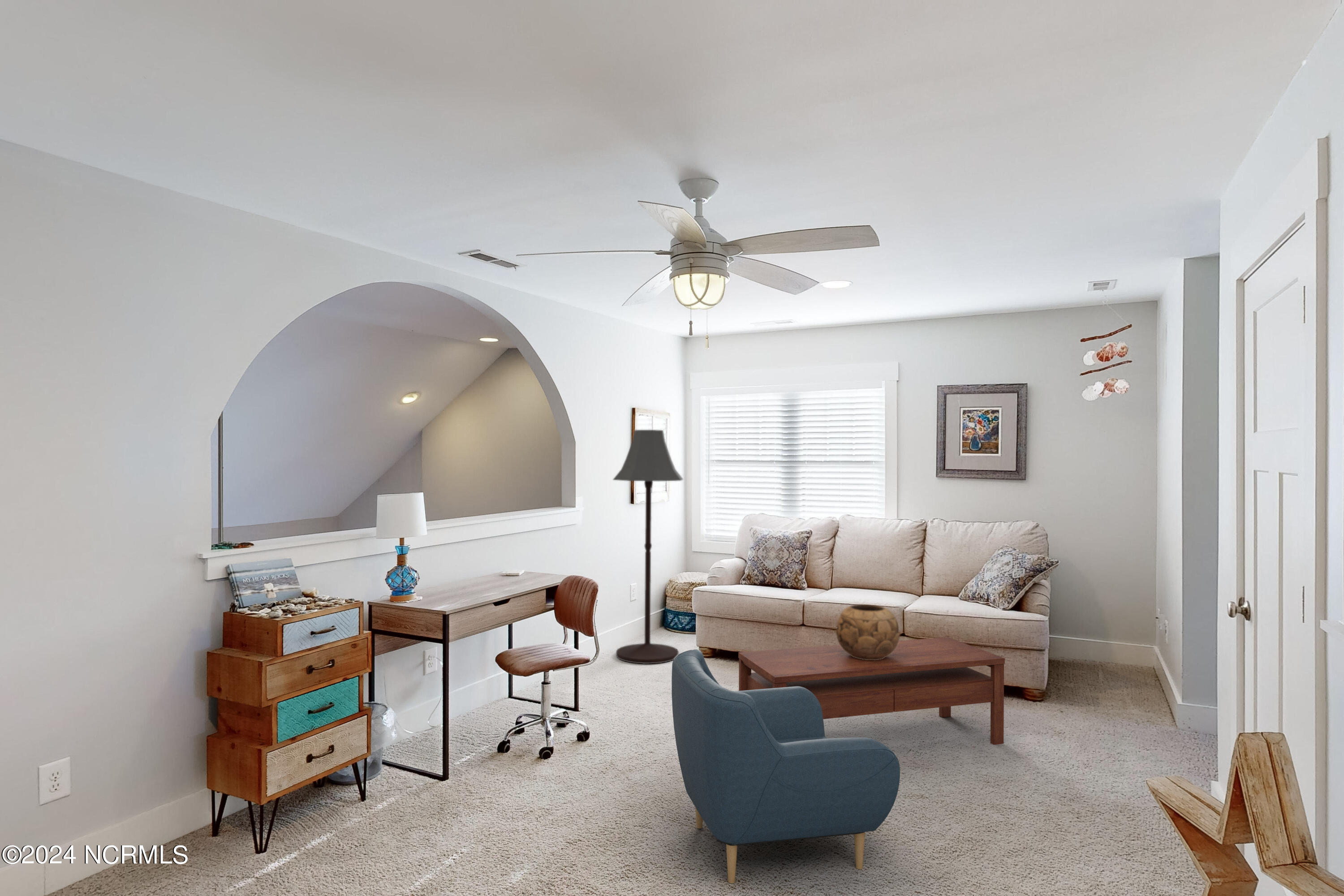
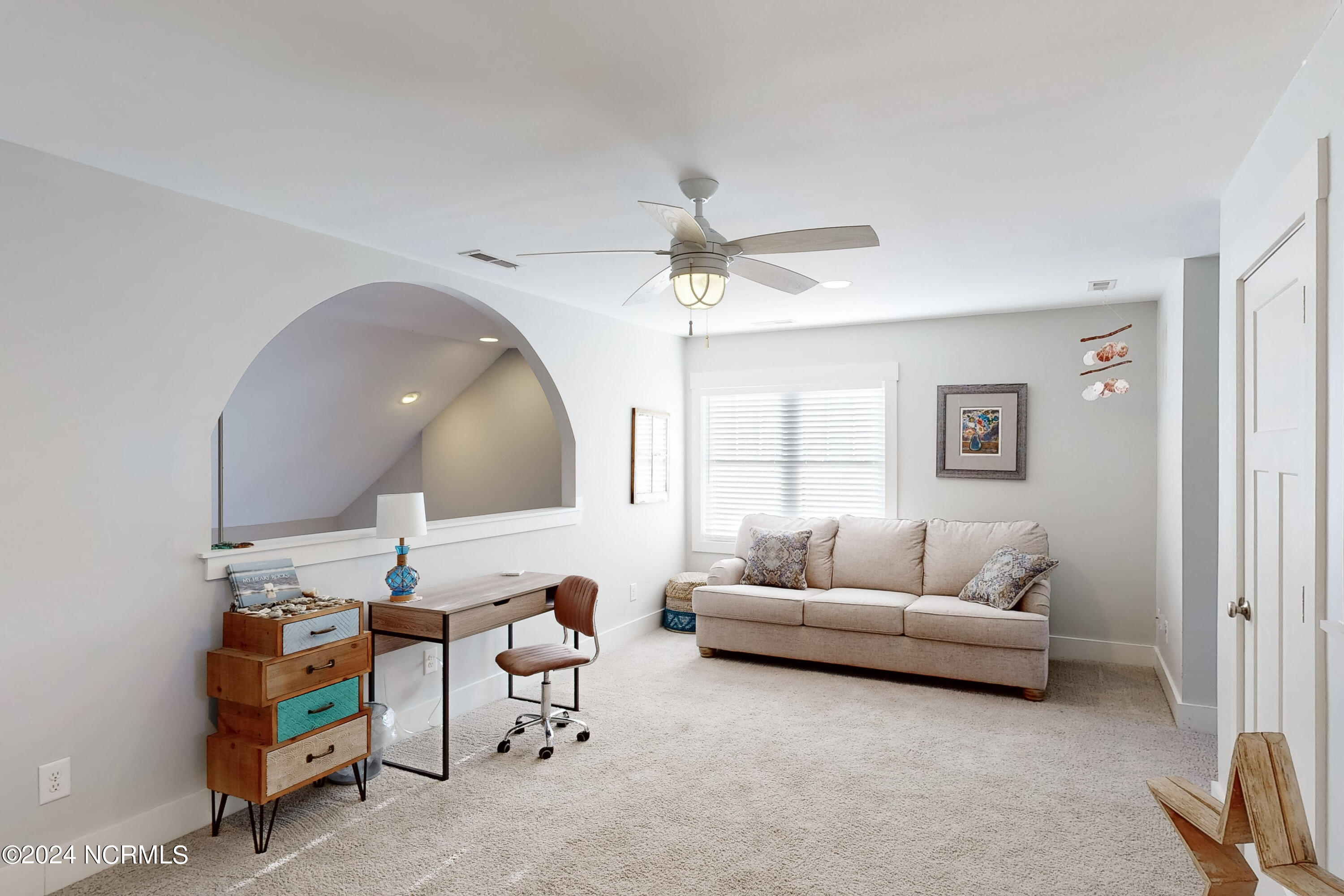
- coffee table [738,637,1005,745]
- decorative bowl [836,604,900,660]
- armchair [671,649,900,884]
- floor lamp [612,429,684,664]
